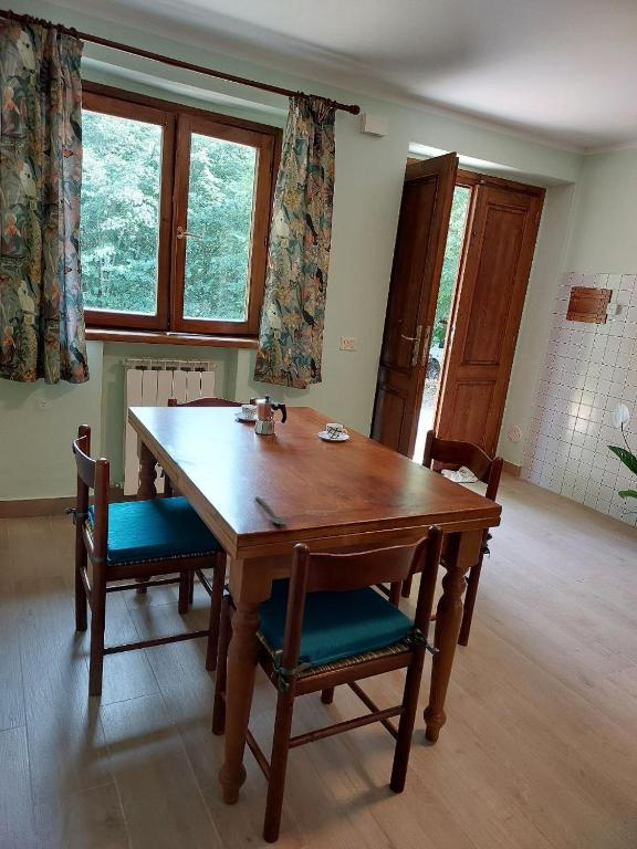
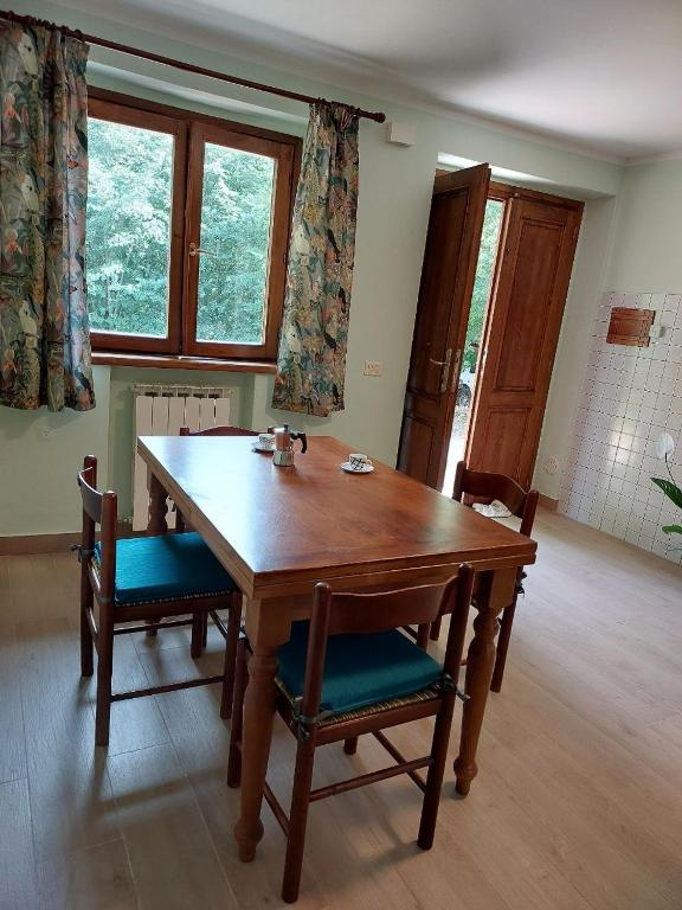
- spoon [254,495,288,525]
